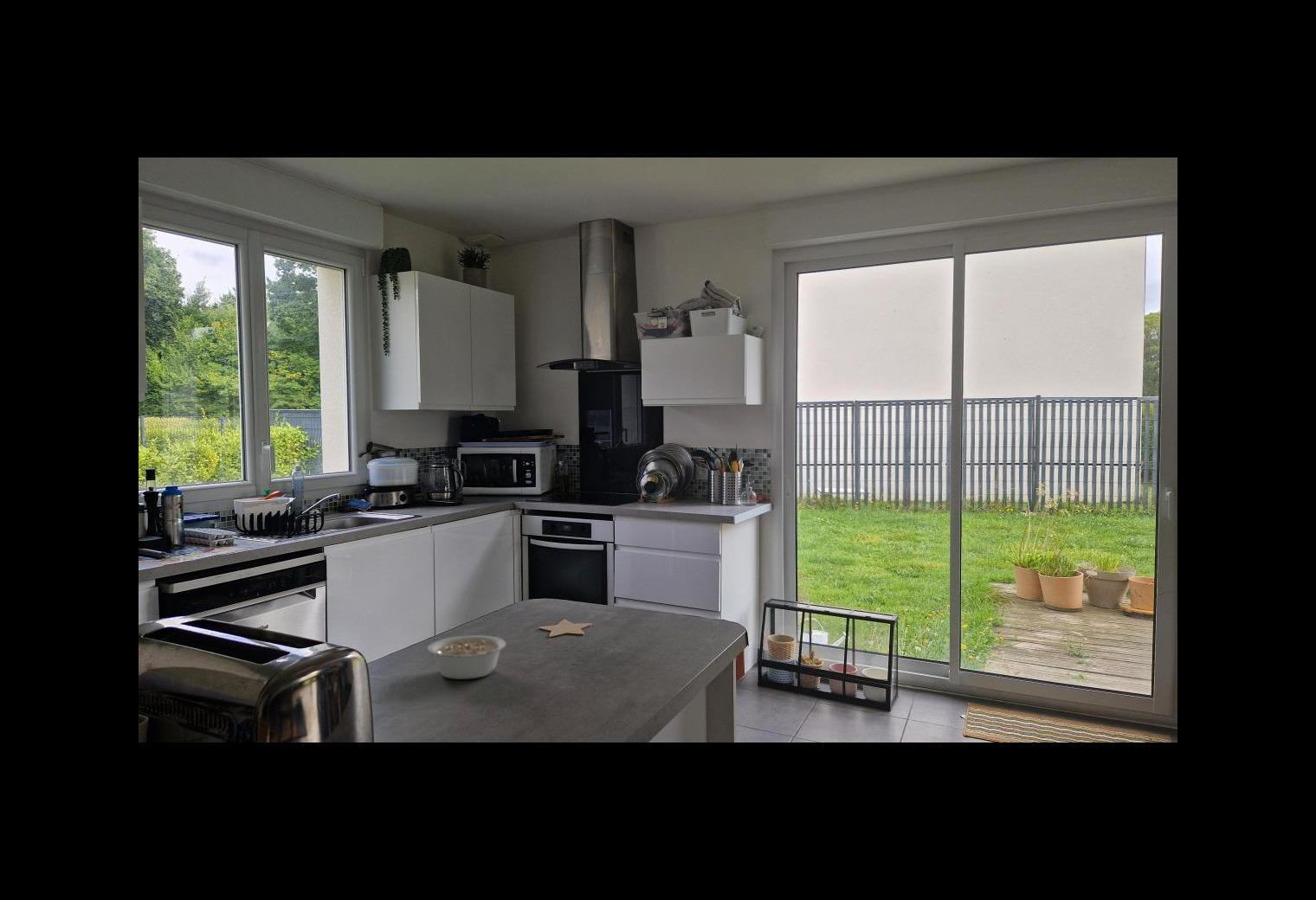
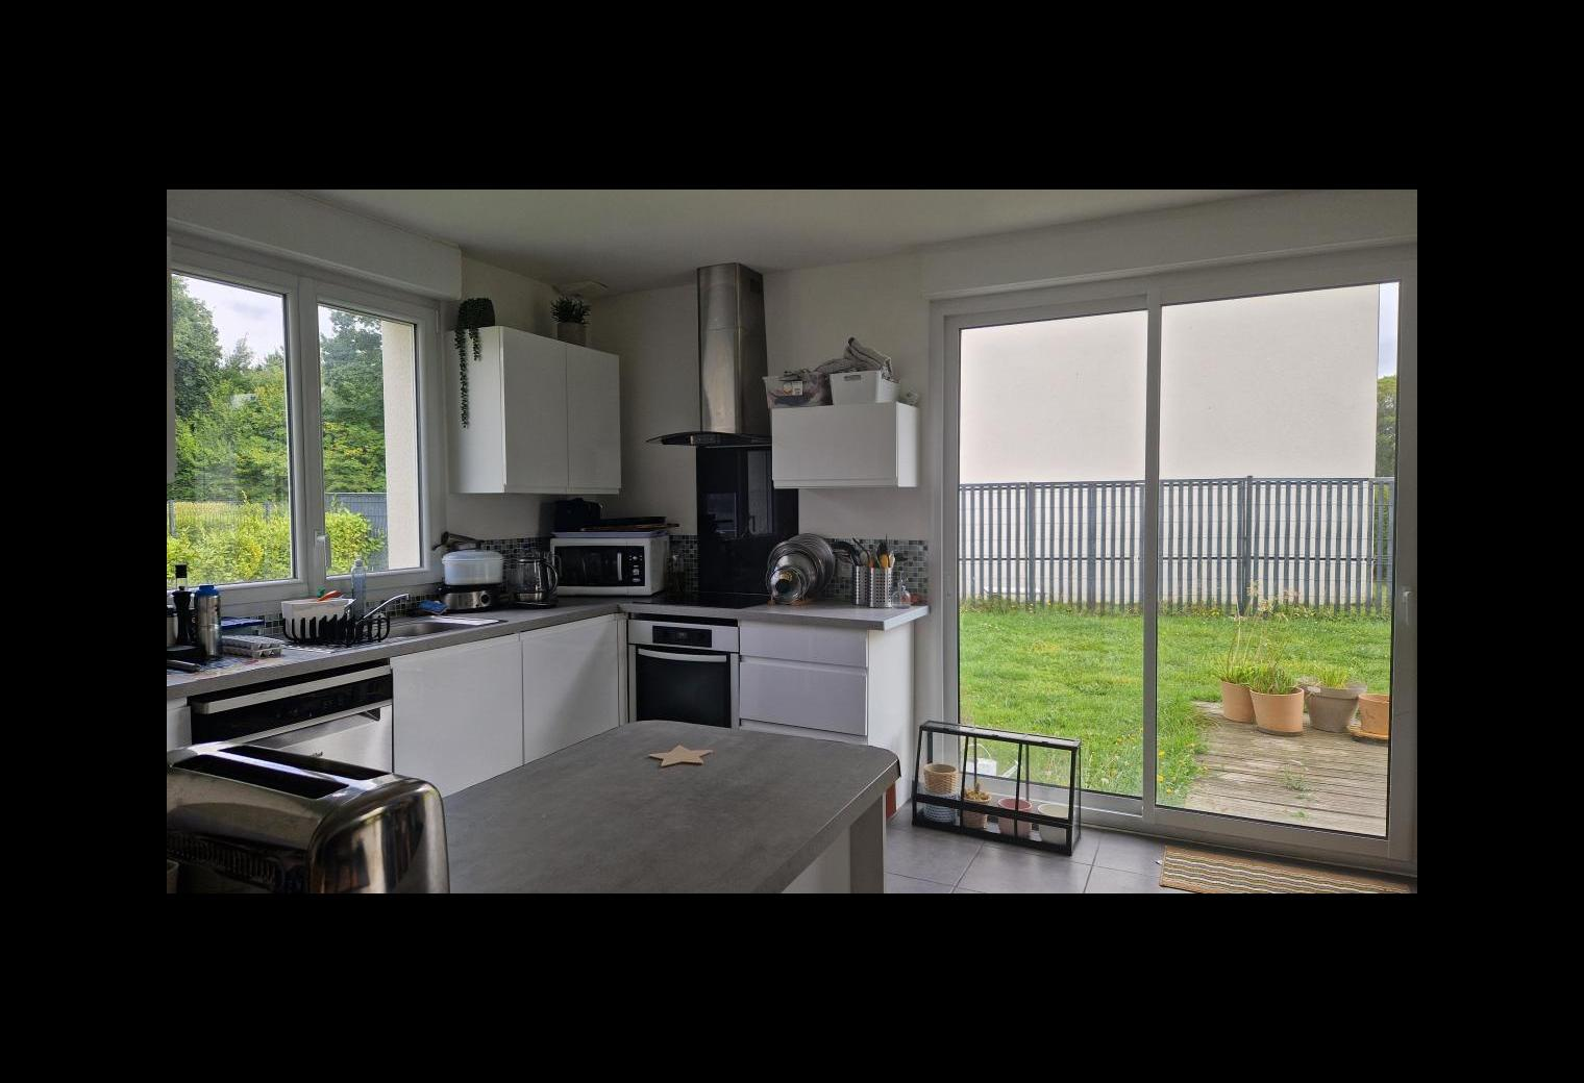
- legume [427,634,507,680]
